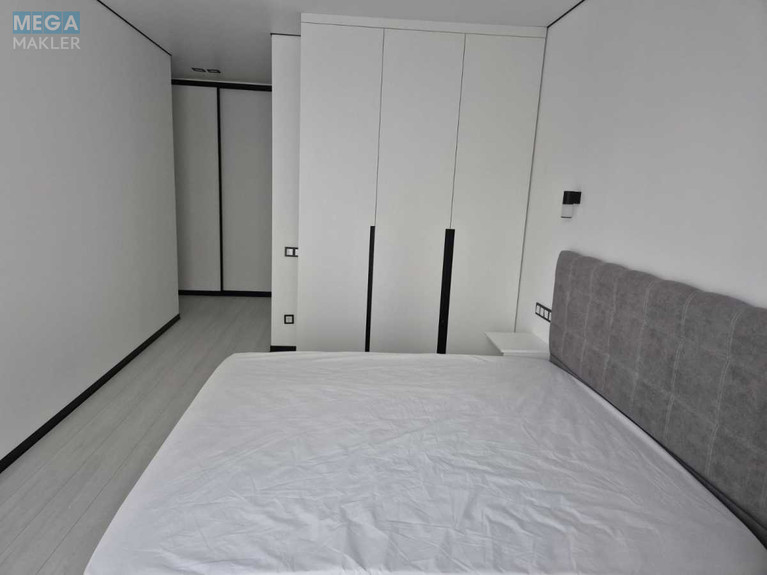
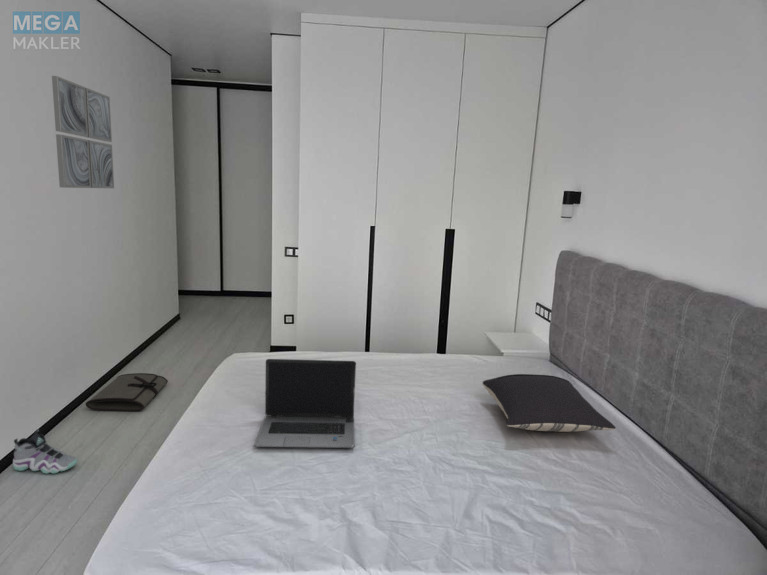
+ tool roll [85,372,169,412]
+ pillow [481,373,617,433]
+ sneaker [12,428,78,475]
+ laptop computer [254,358,357,449]
+ wall art [51,75,115,189]
